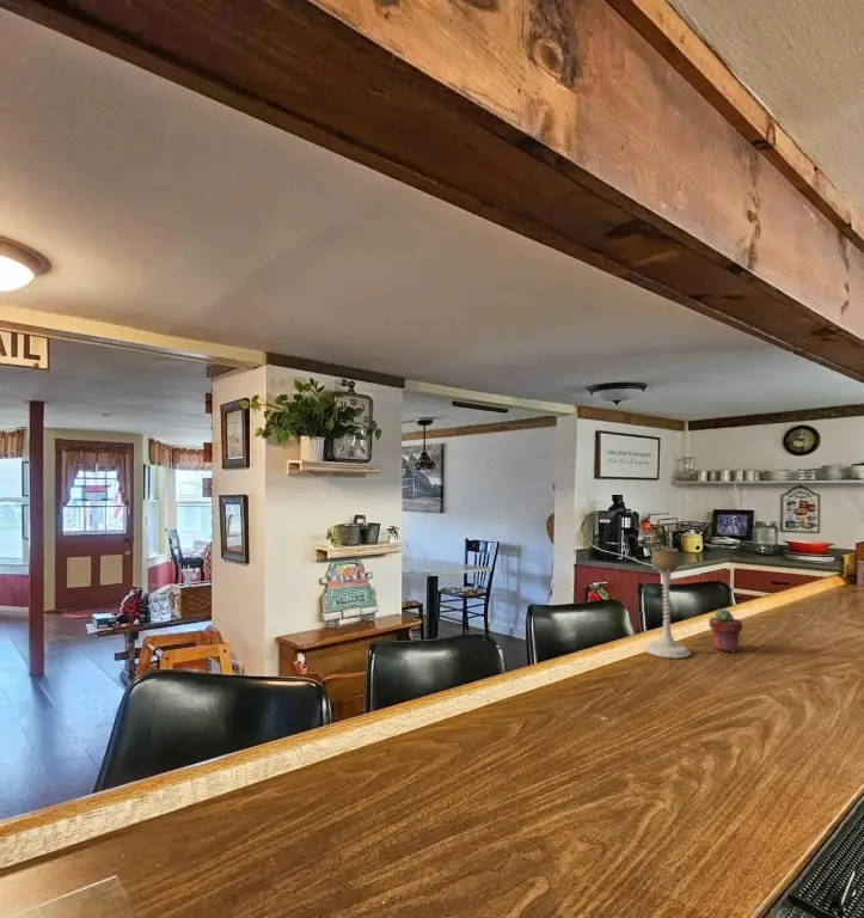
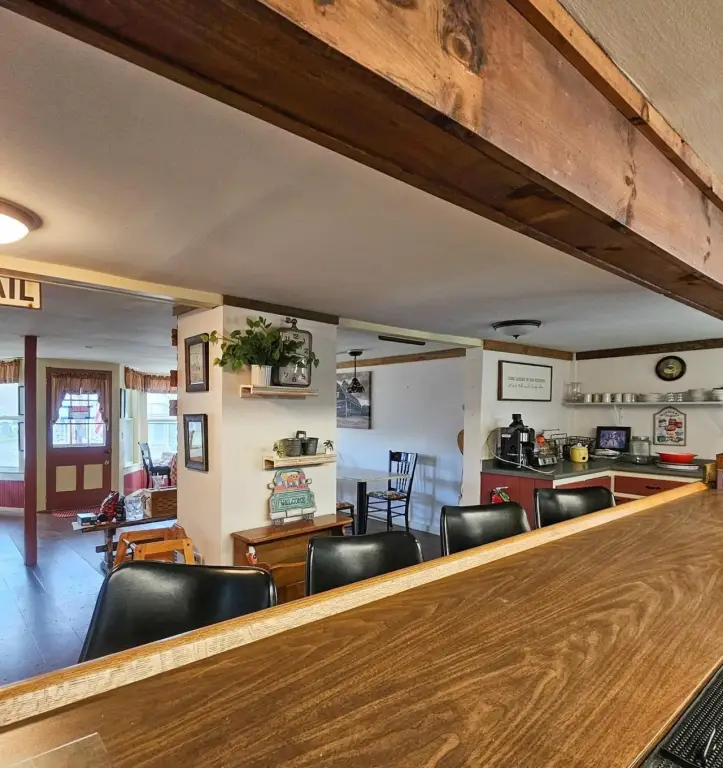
- potted succulent [707,607,743,653]
- candle holder [644,546,692,660]
